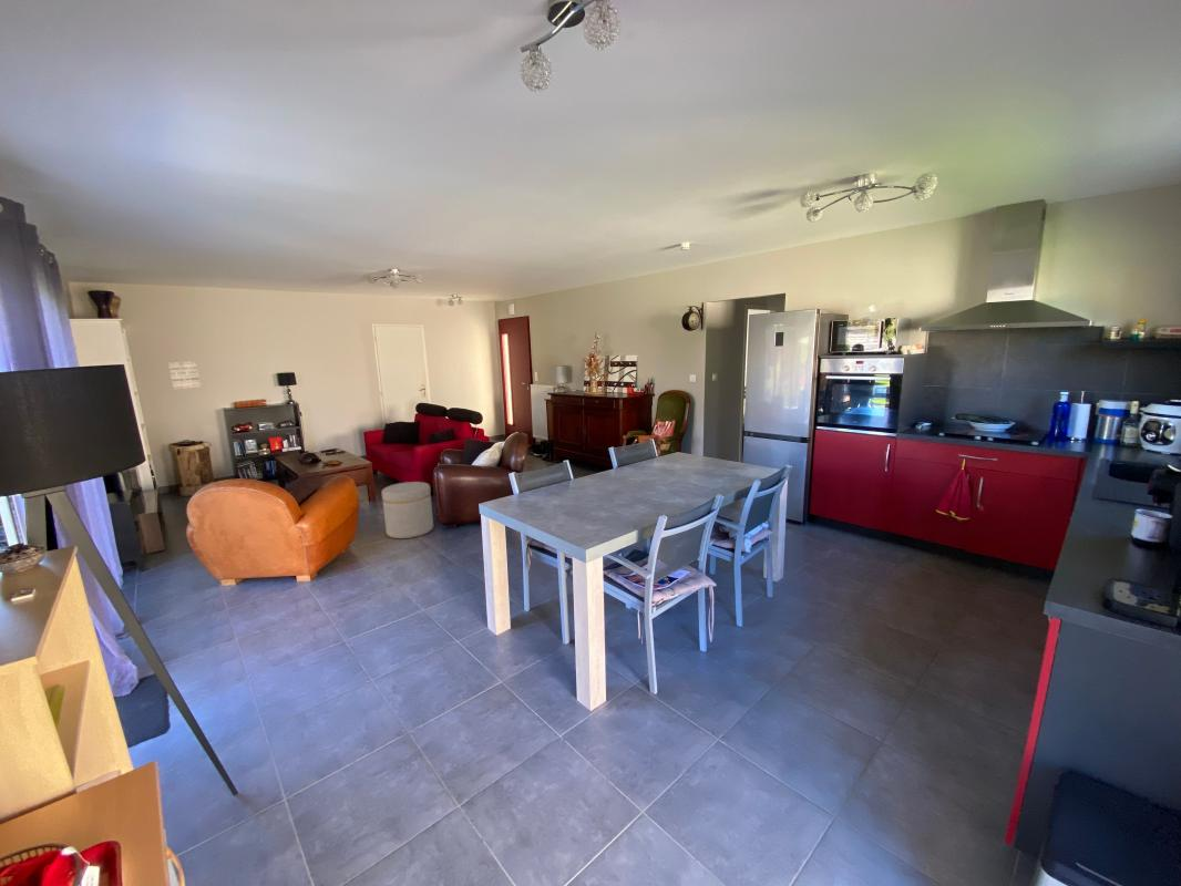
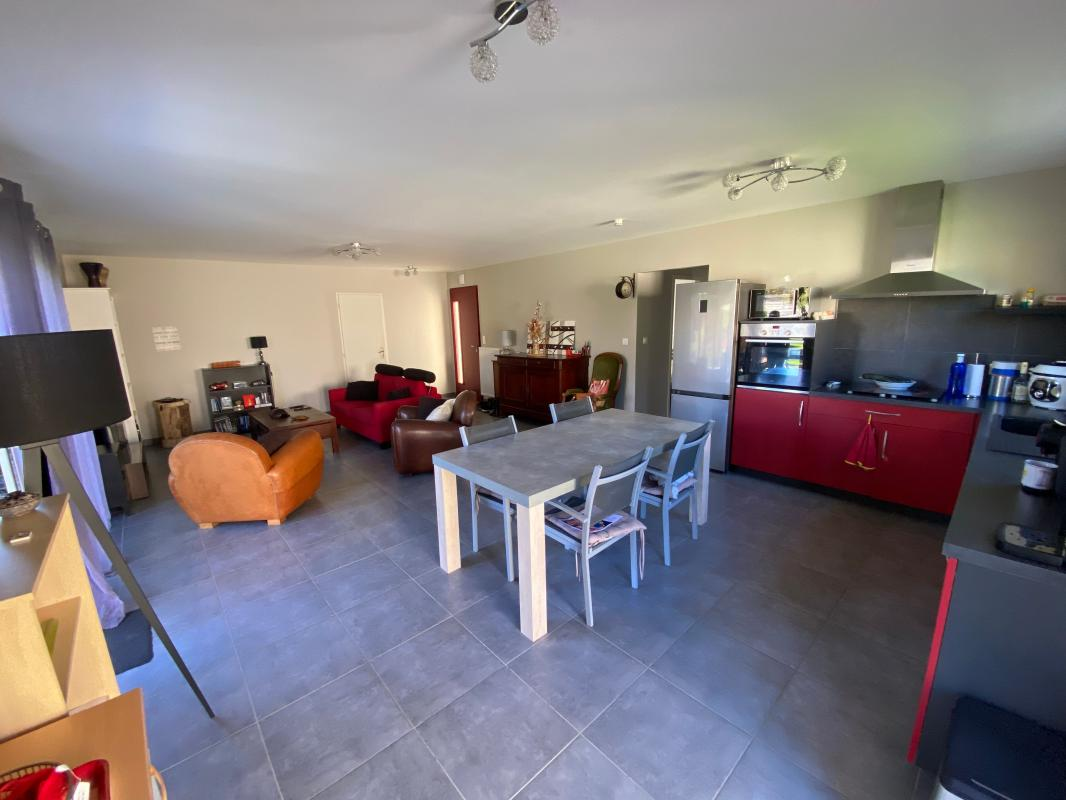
- ottoman [381,481,434,539]
